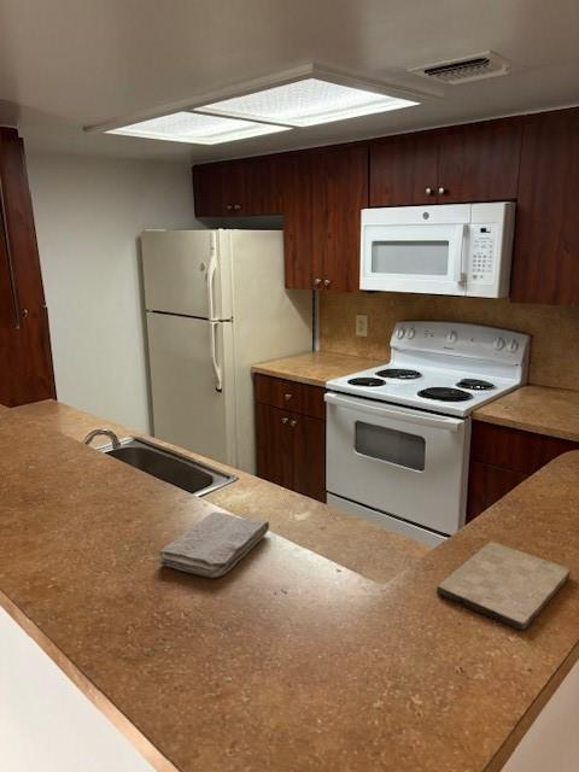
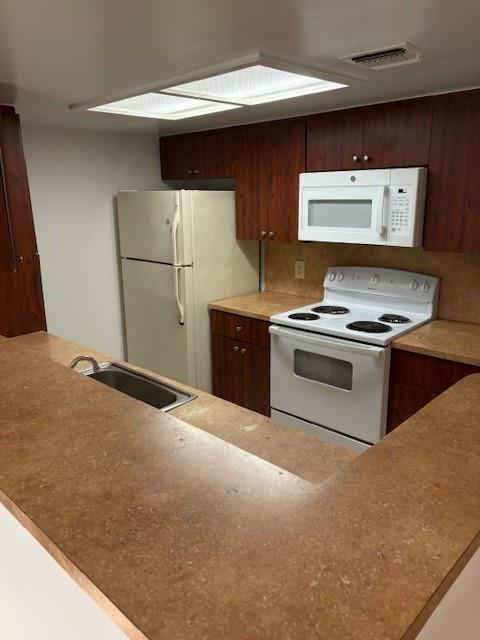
- cutting board [435,540,572,631]
- washcloth [158,510,270,579]
